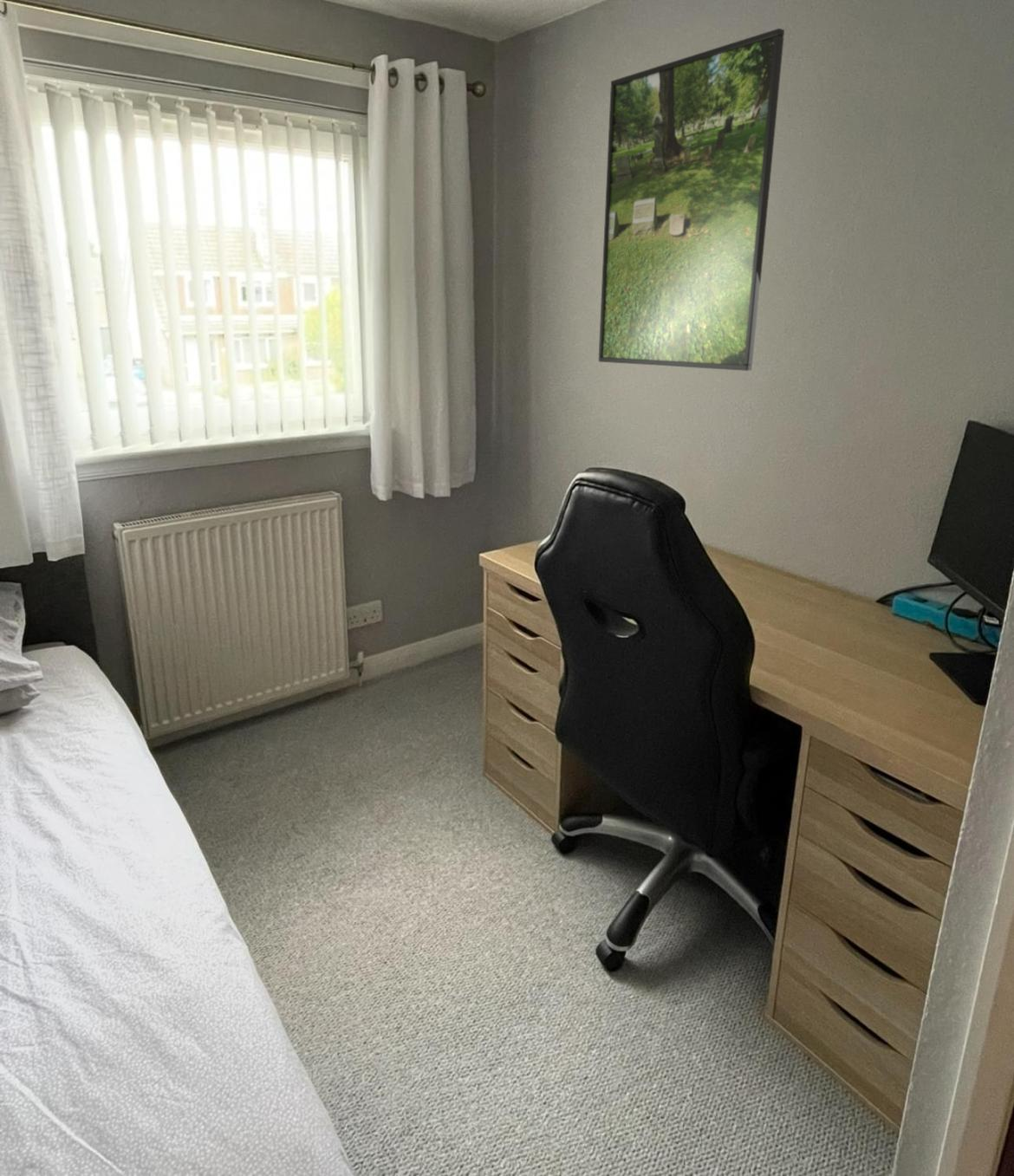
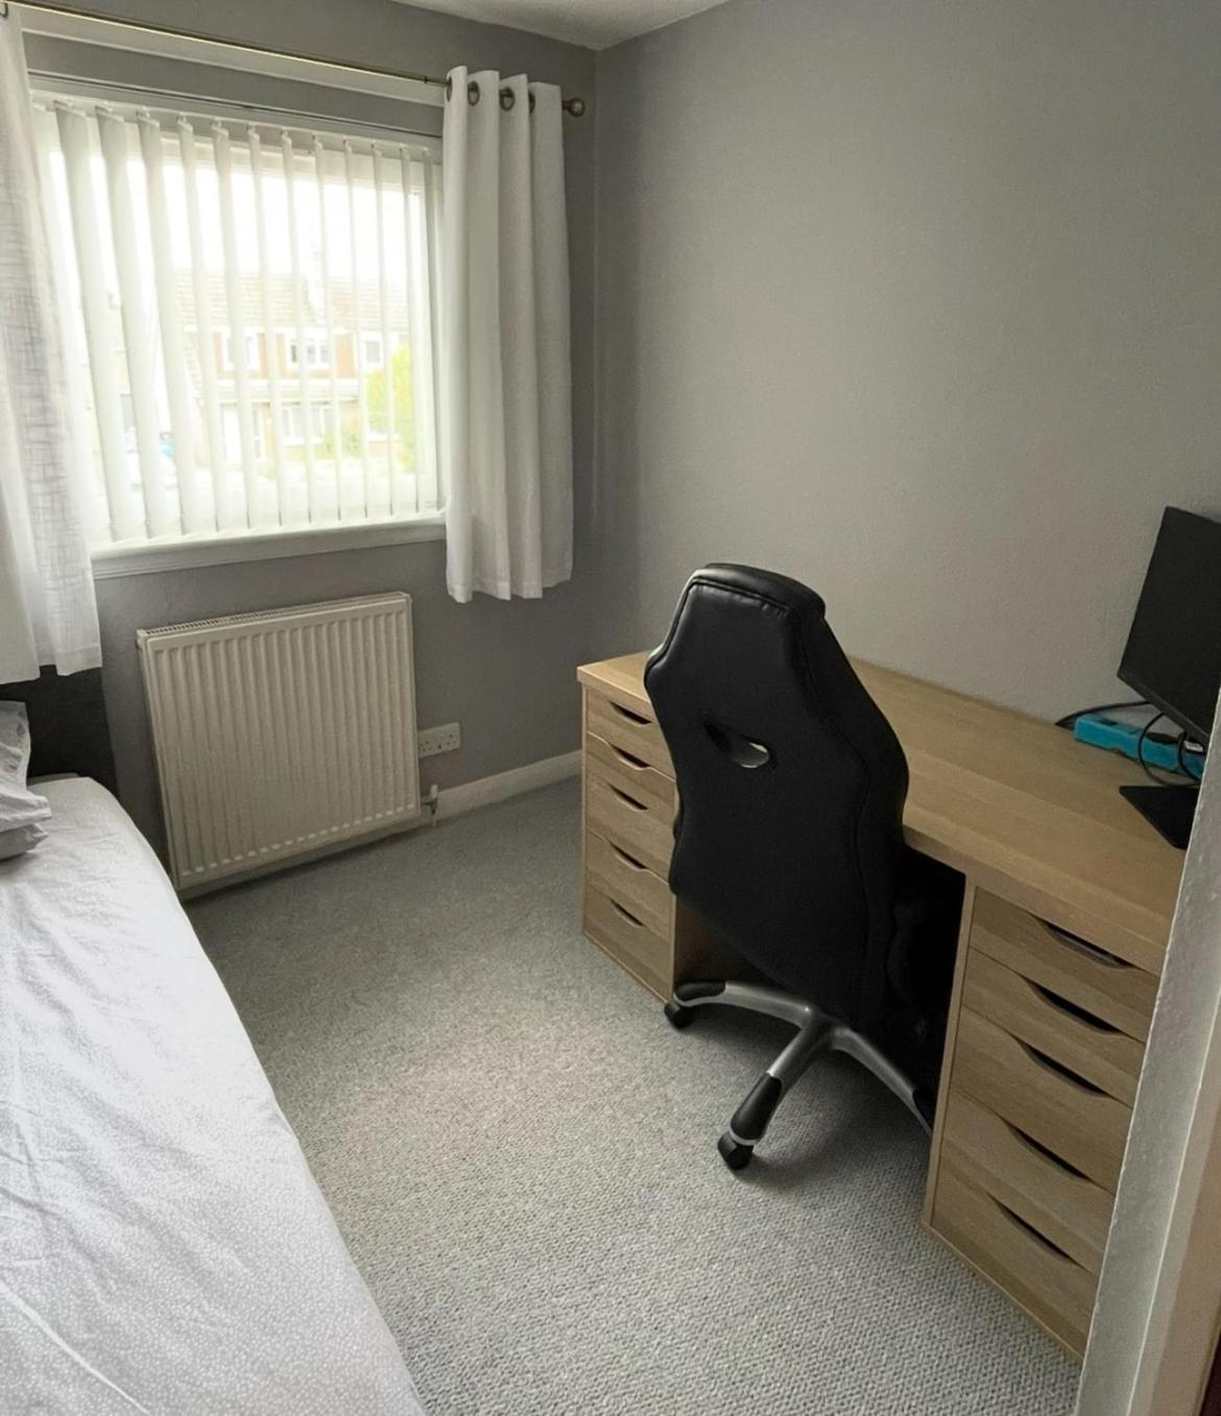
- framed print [598,28,785,372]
